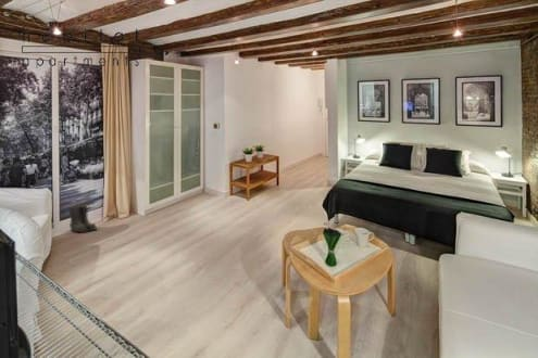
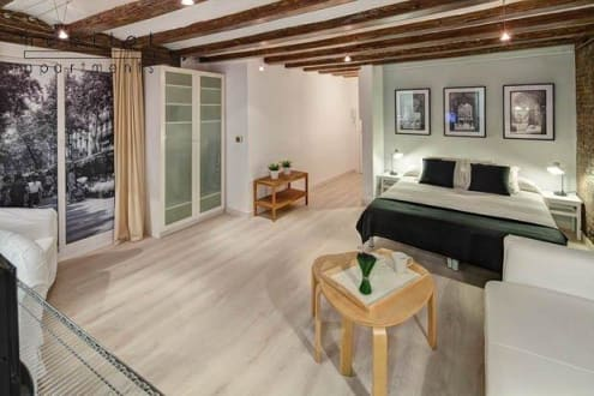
- boots [66,204,99,234]
